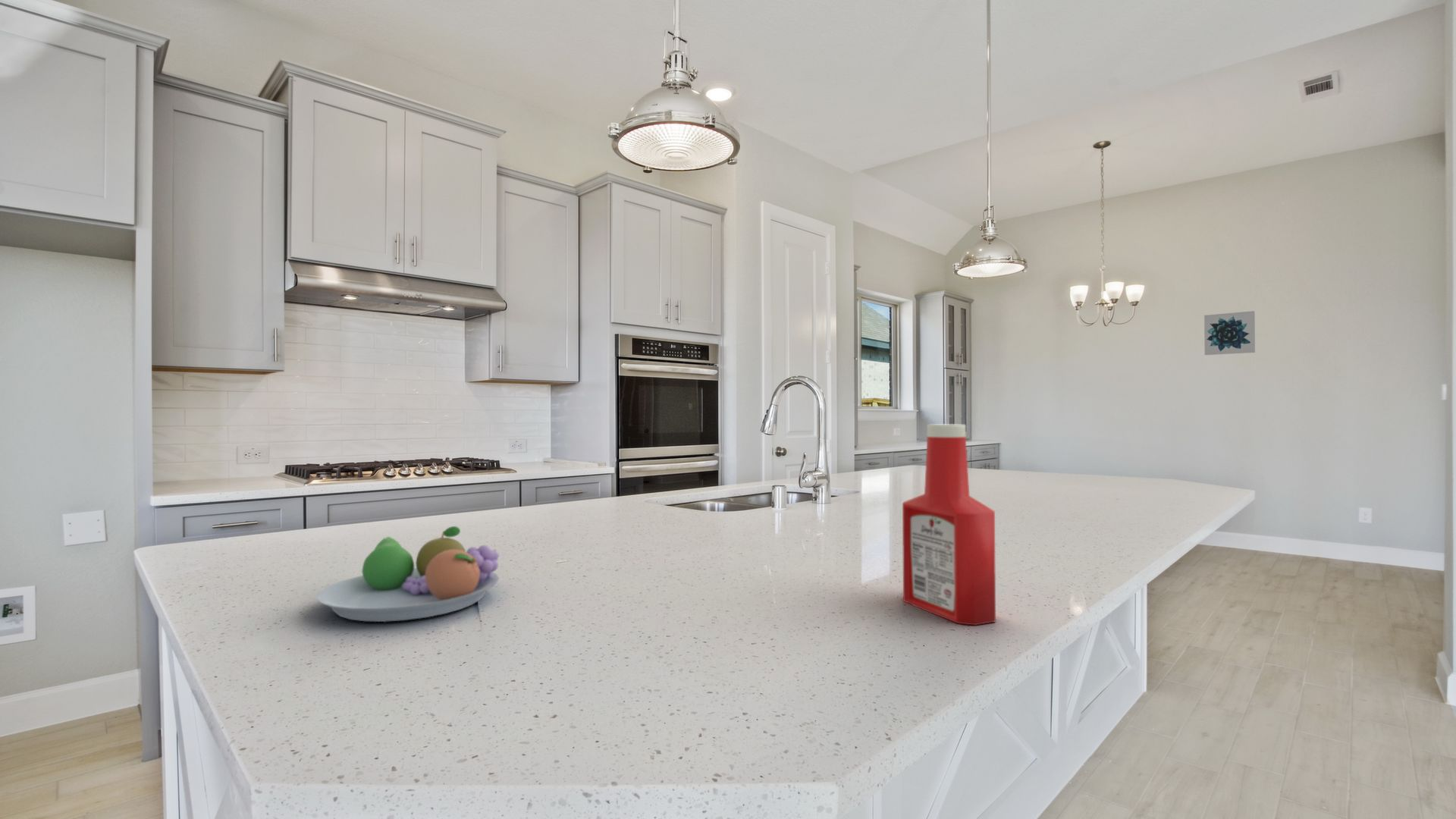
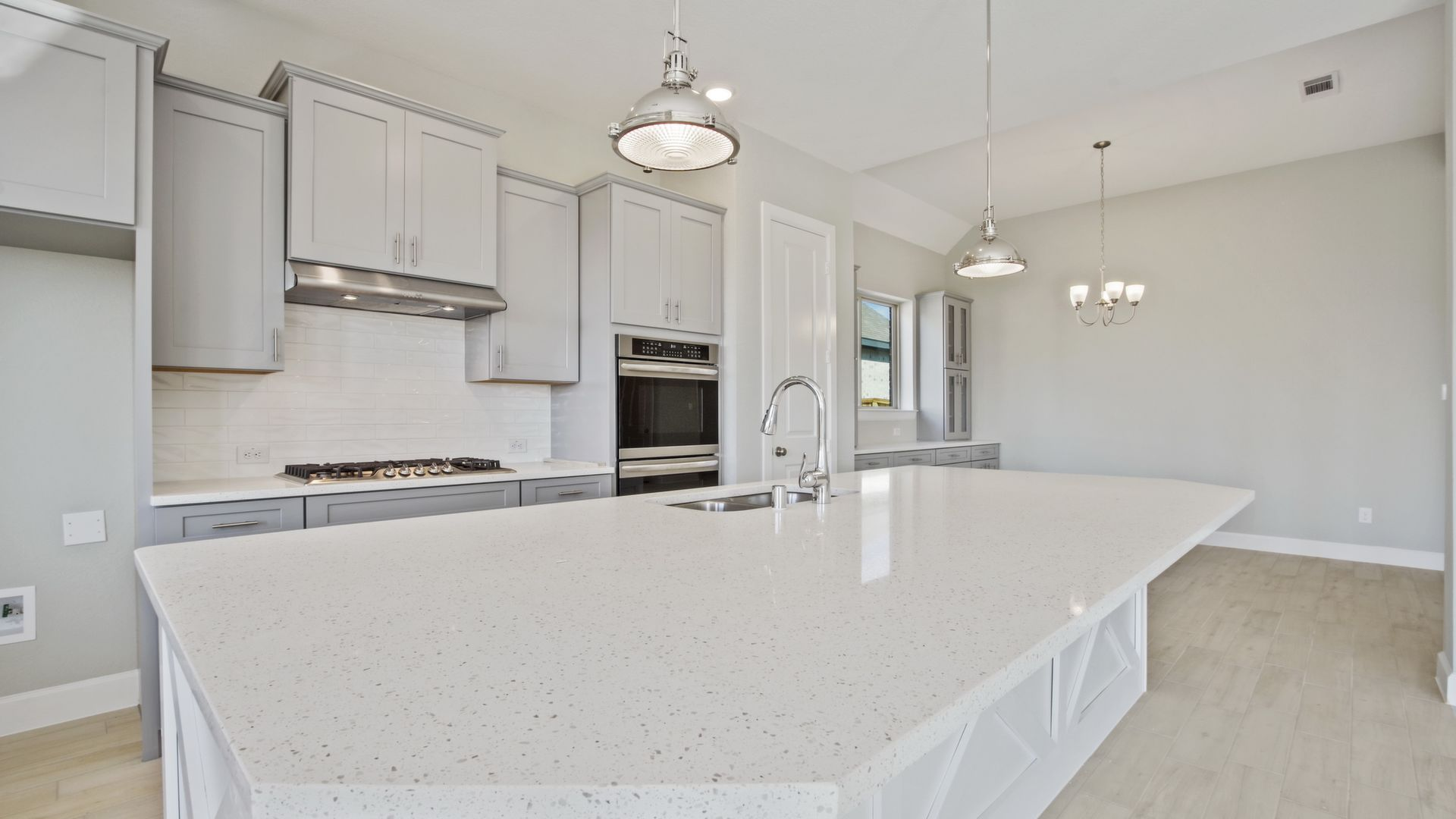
- wall art [1203,310,1256,356]
- fruit bowl [315,526,500,623]
- soap bottle [902,424,996,626]
